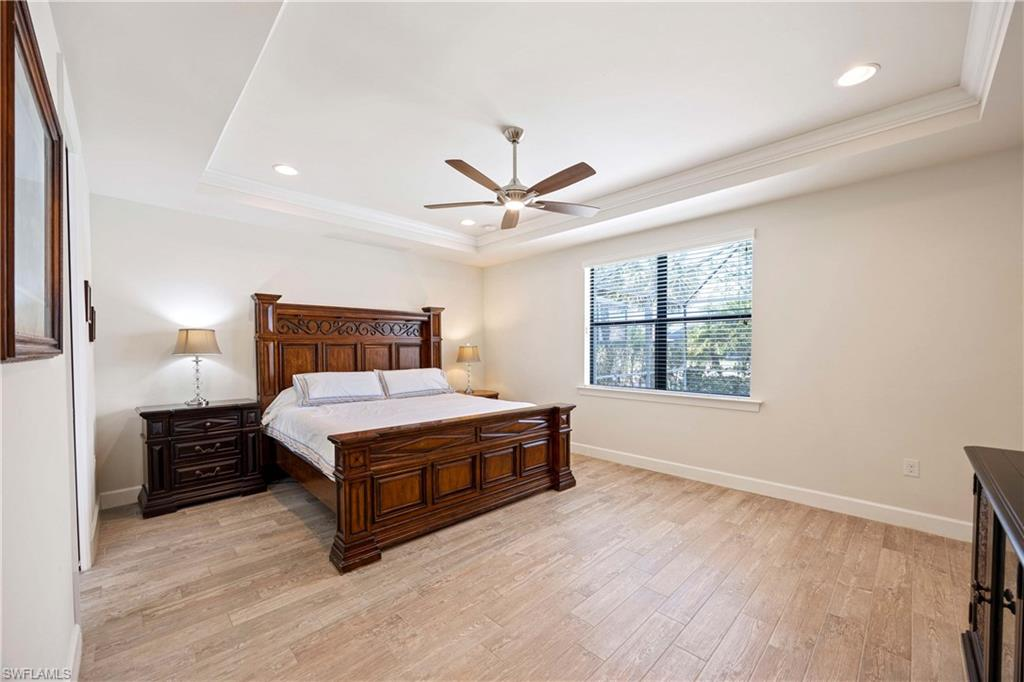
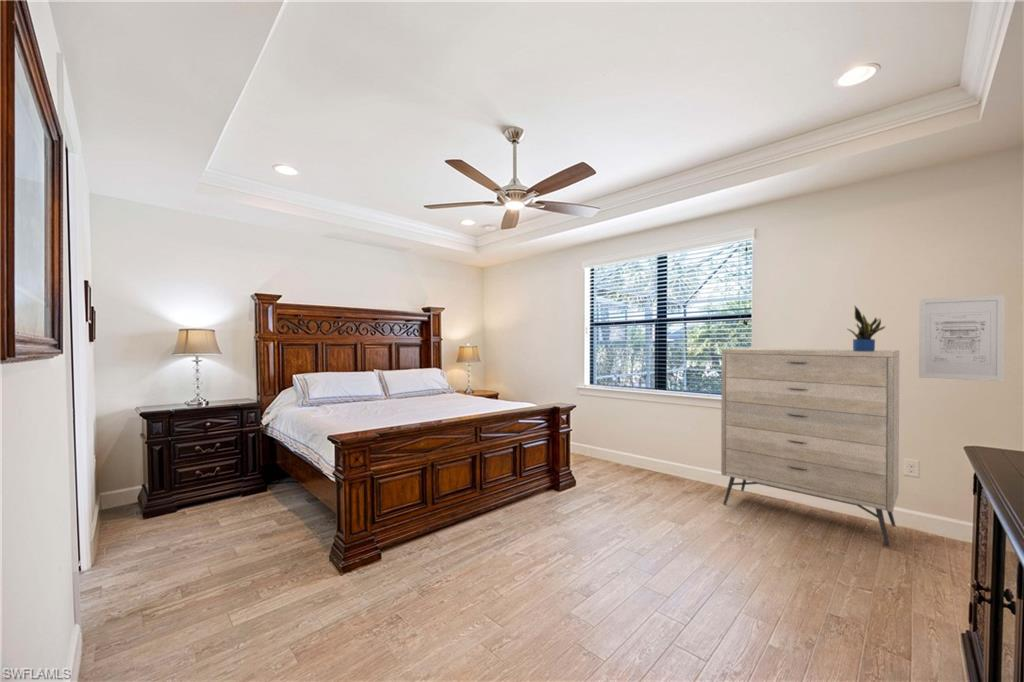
+ dresser [720,347,901,548]
+ wall art [918,294,1006,383]
+ potted plant [846,305,887,351]
